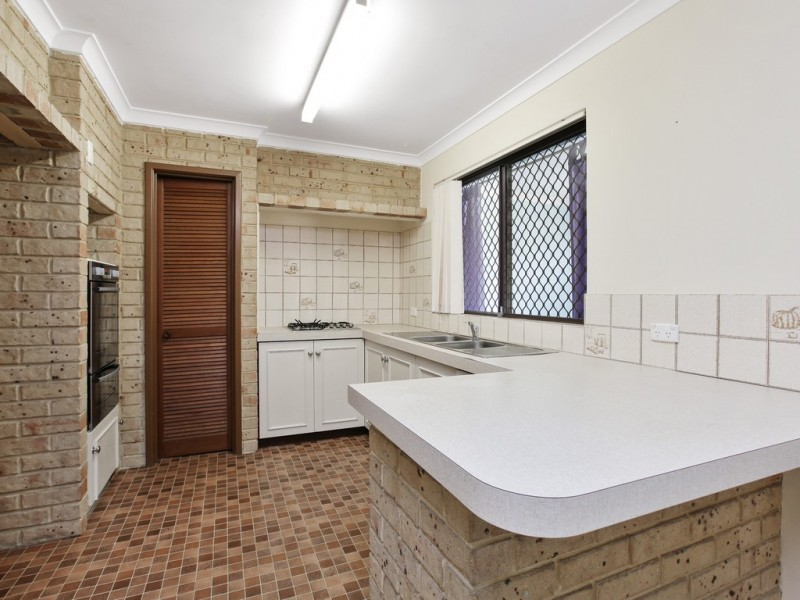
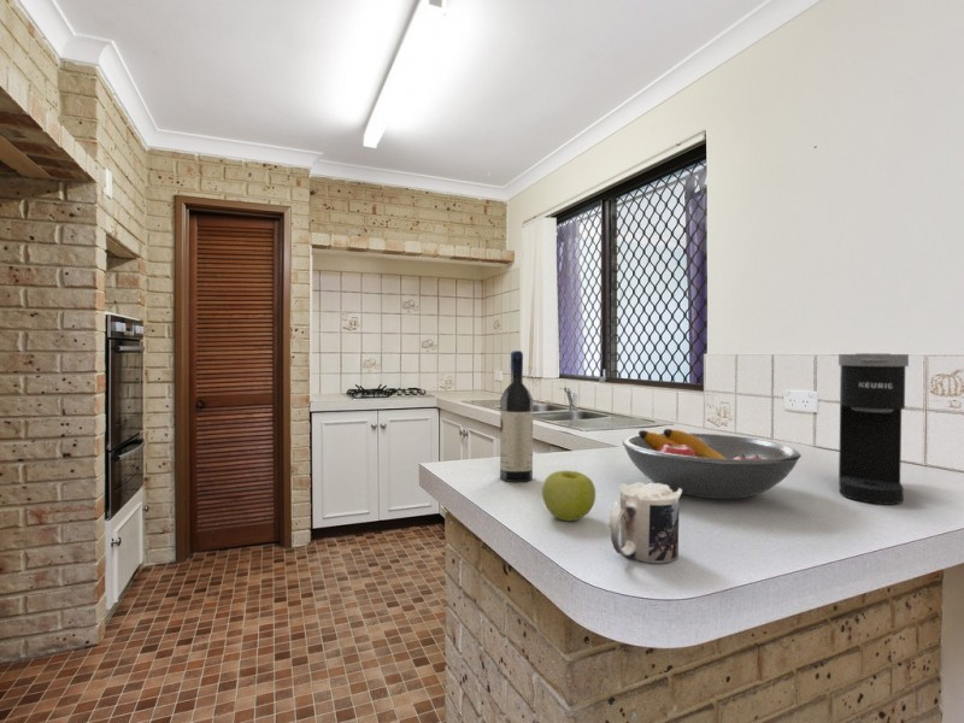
+ coffee maker [837,352,910,505]
+ mug [607,481,682,564]
+ wine bottle [499,349,534,483]
+ fruit bowl [622,428,803,500]
+ apple [541,470,596,522]
